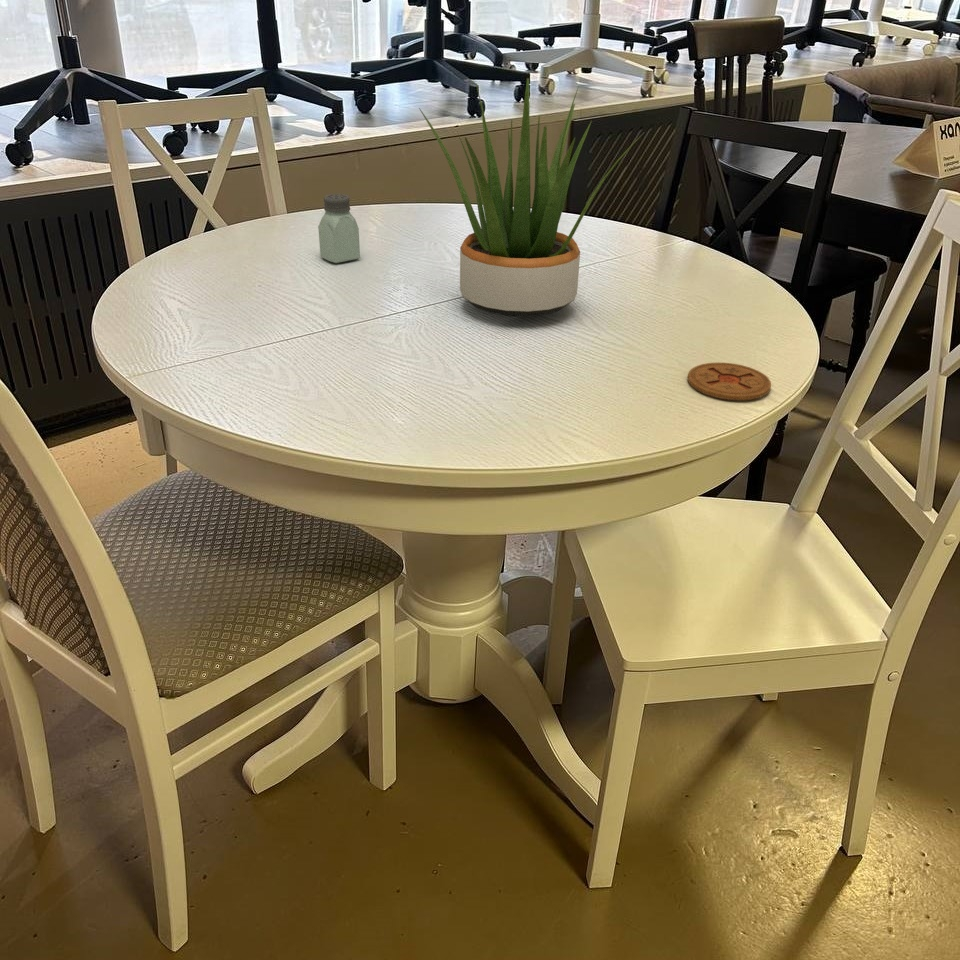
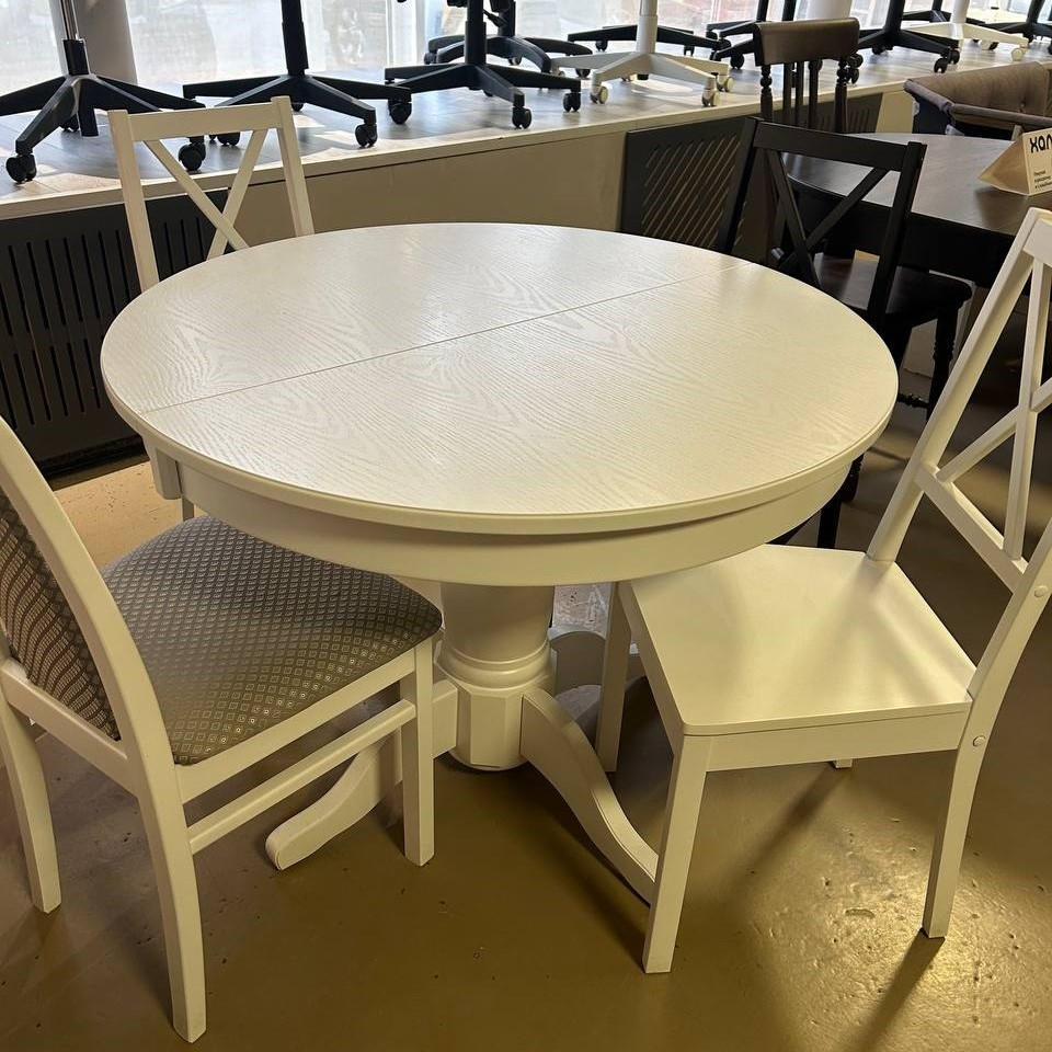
- potted plant [418,77,644,318]
- saltshaker [317,193,361,264]
- coaster [687,362,772,401]
